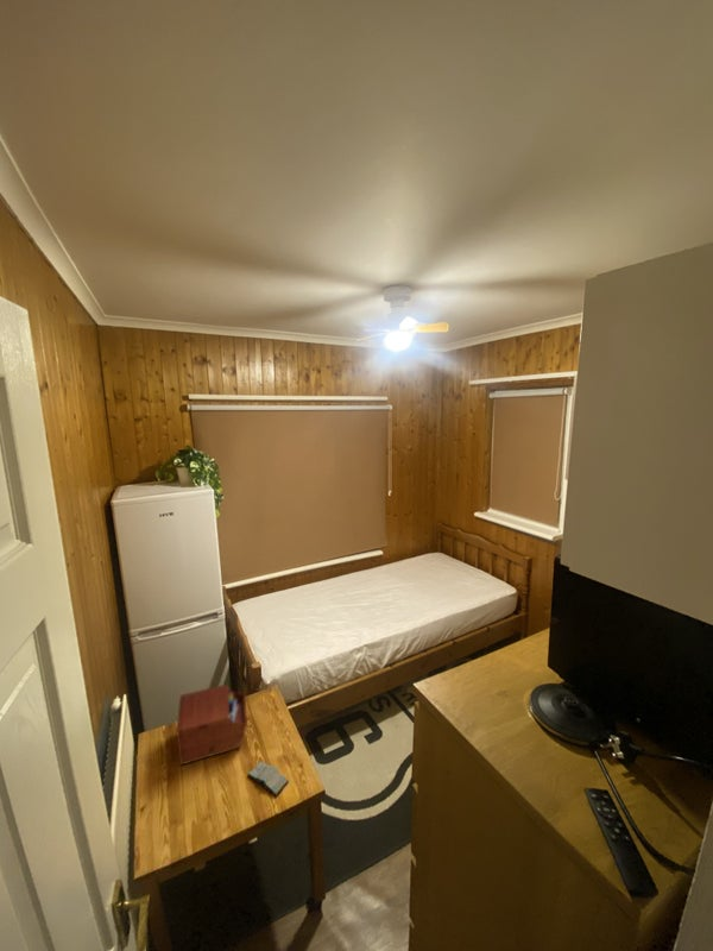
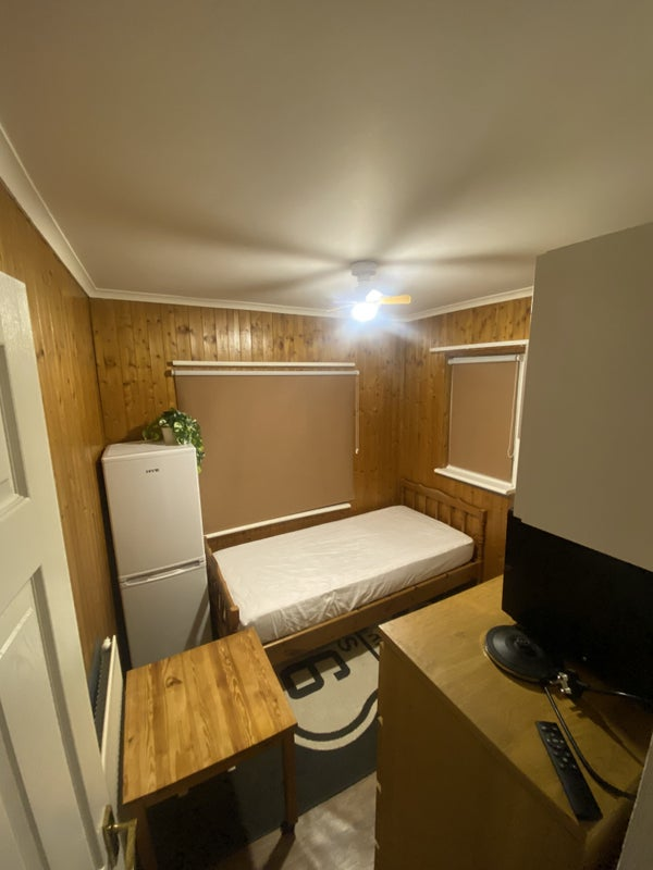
- sewing box [175,684,248,767]
- book [246,760,290,798]
